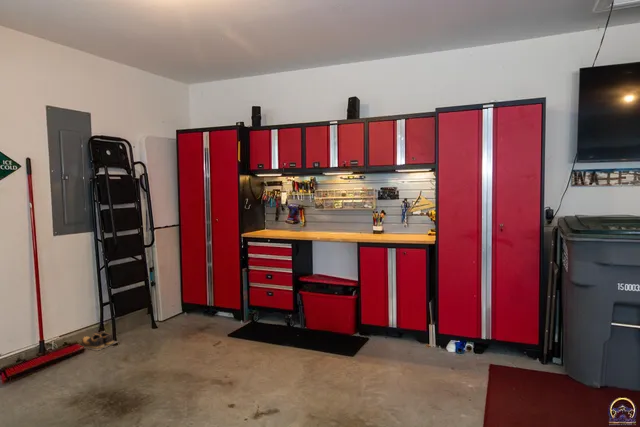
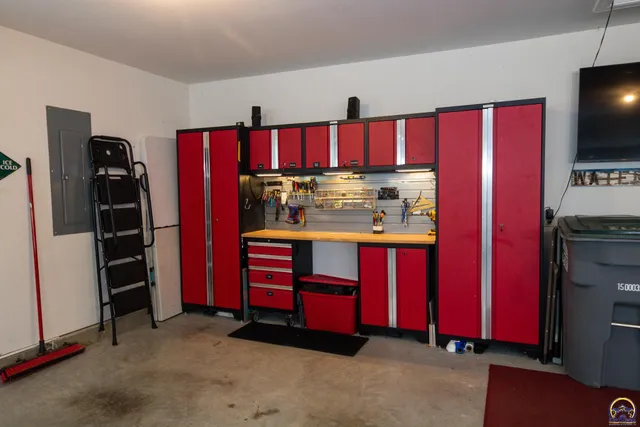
- shoes [79,331,118,352]
